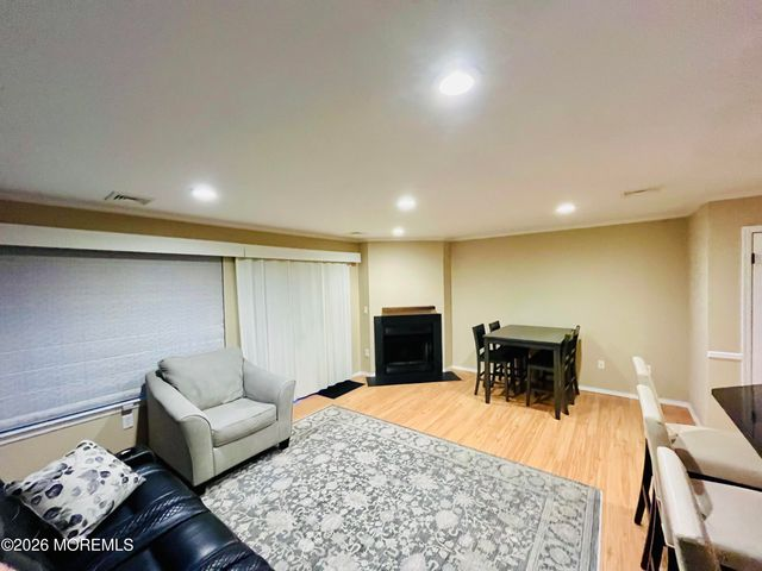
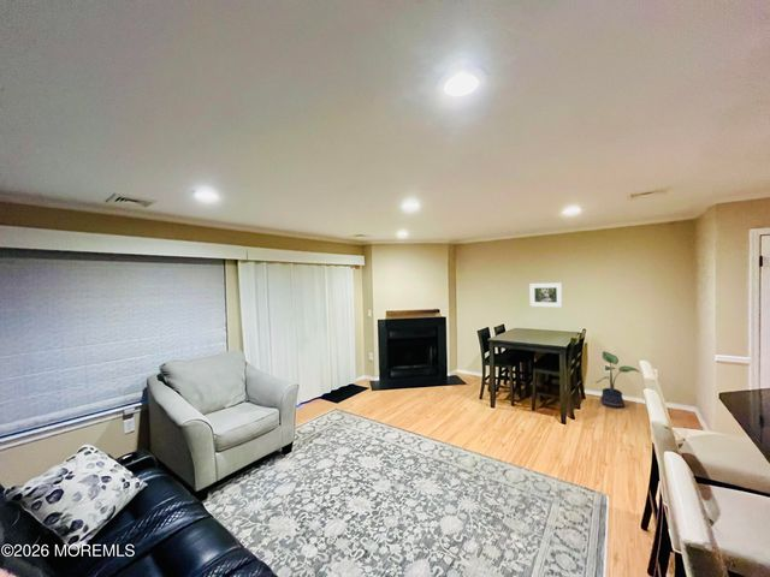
+ potted plant [594,351,640,409]
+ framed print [529,282,563,308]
